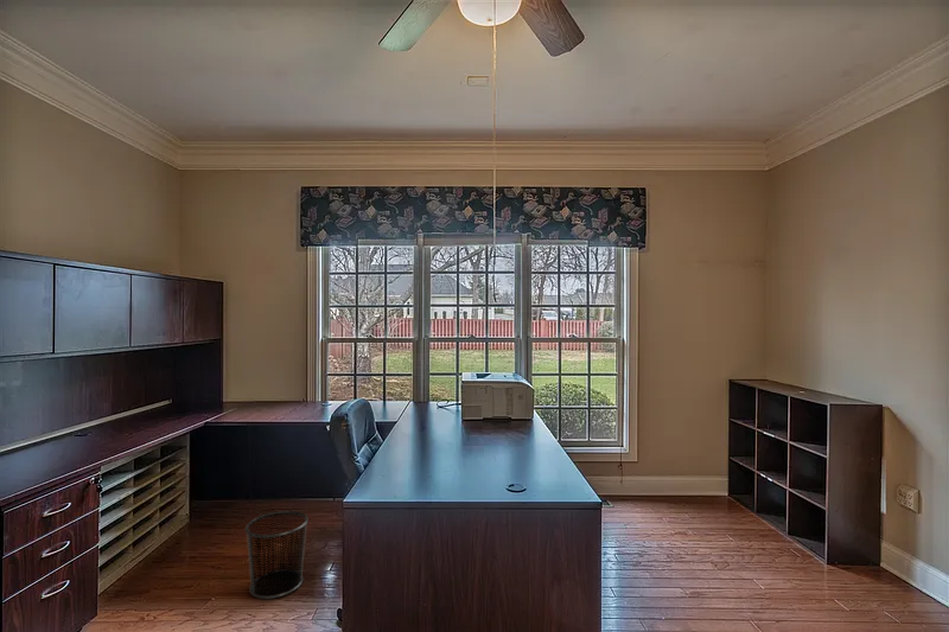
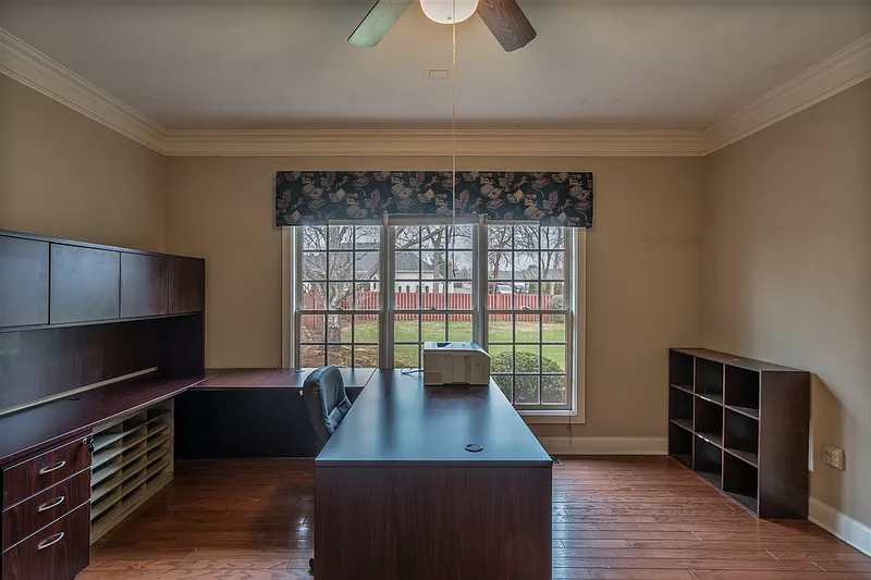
- waste bin [244,510,310,600]
